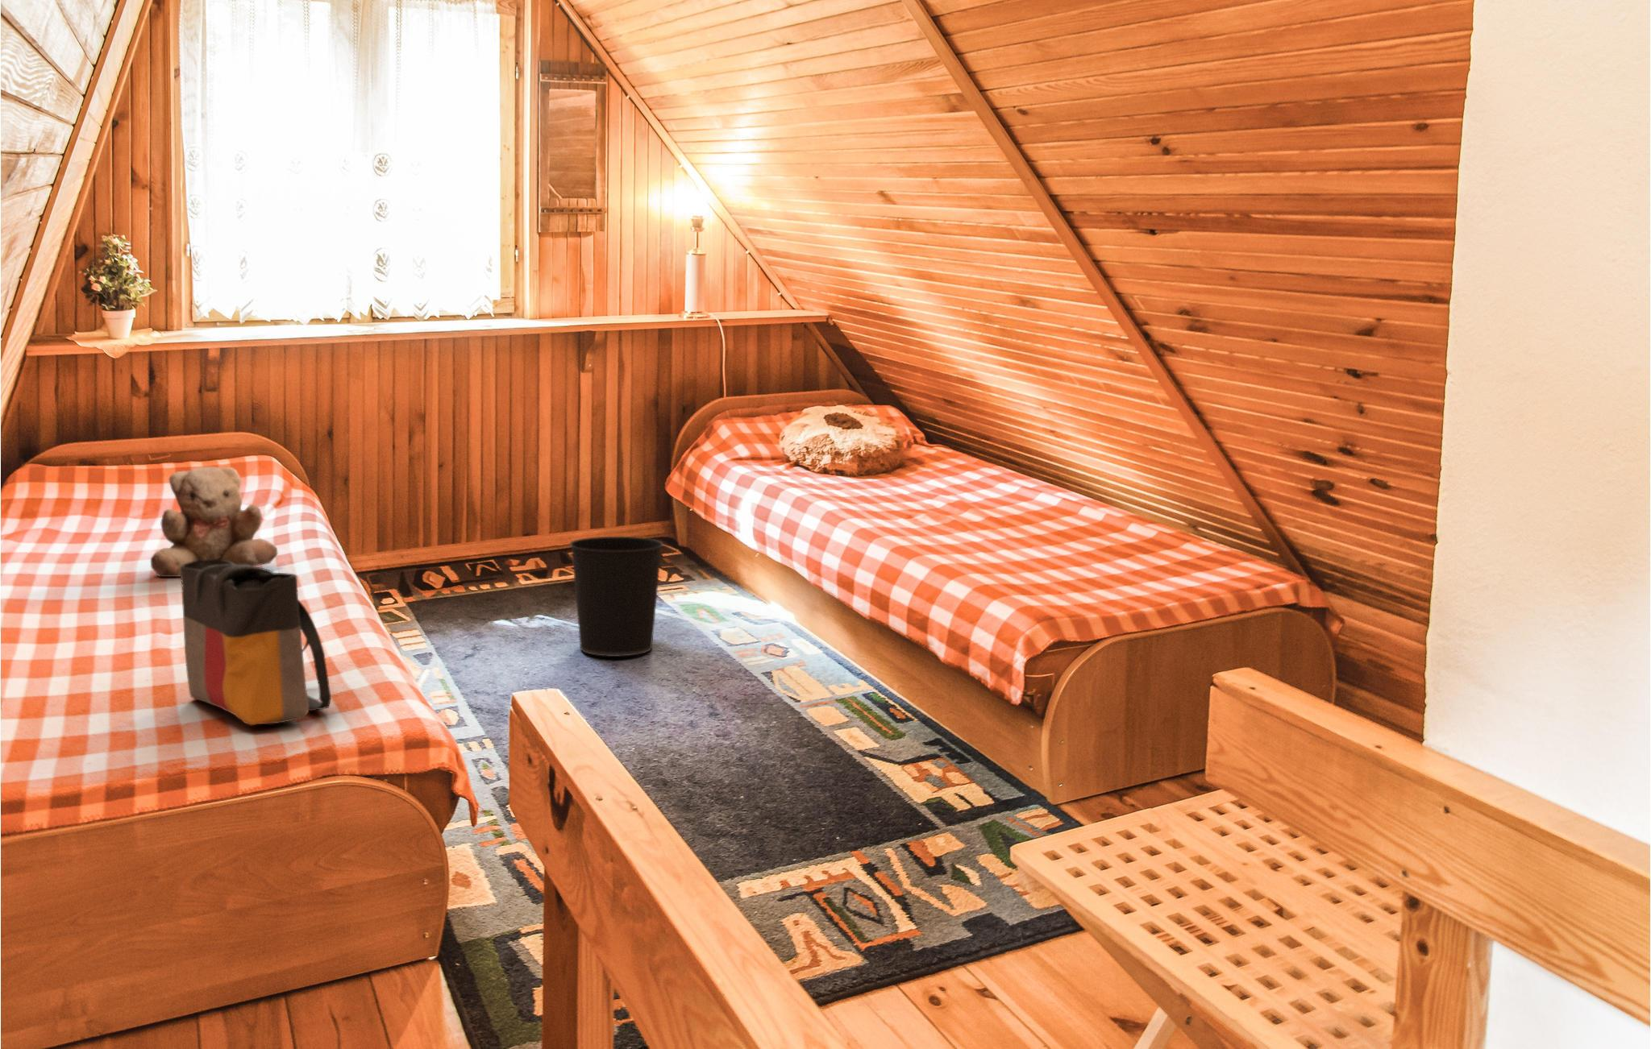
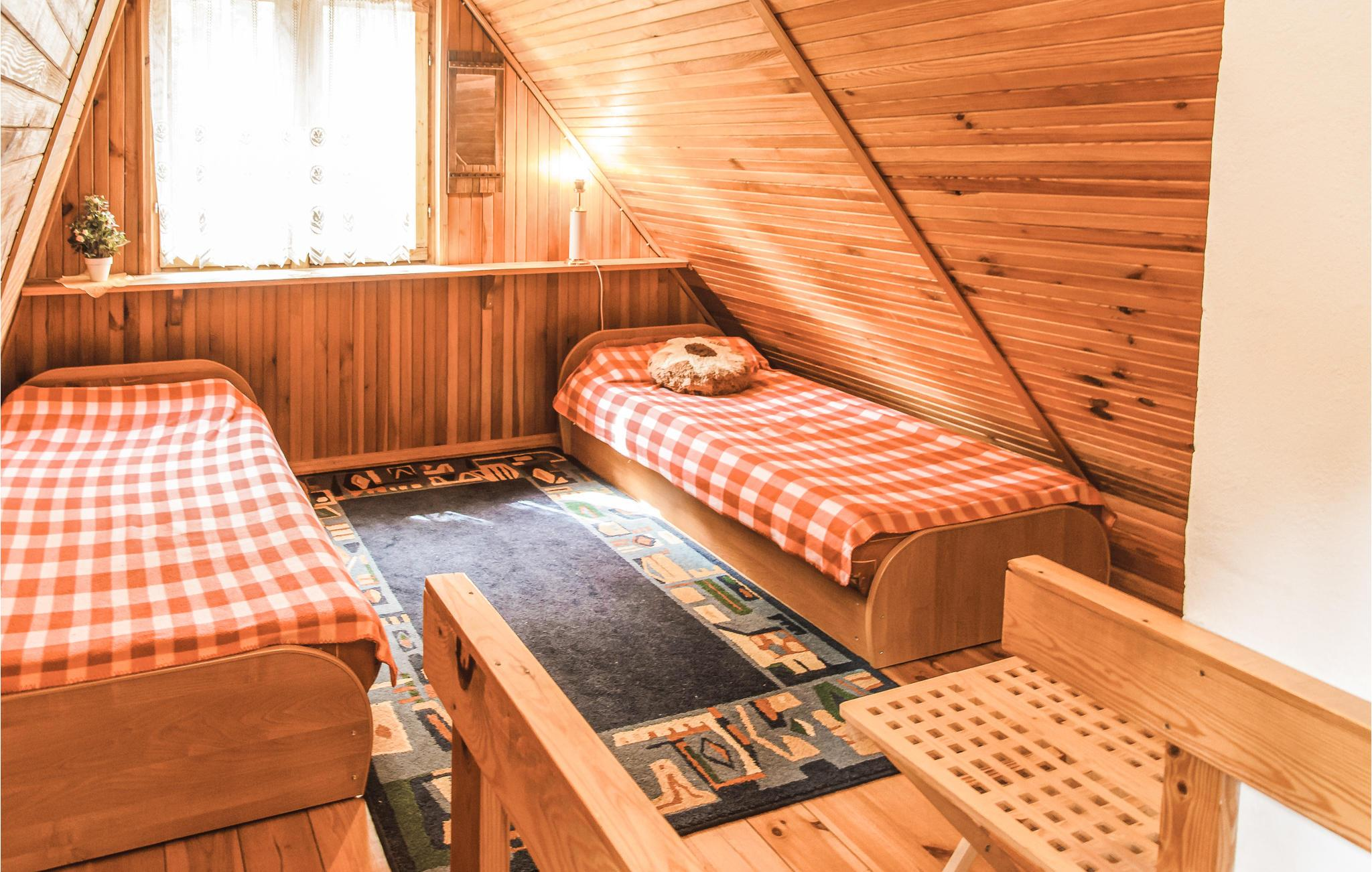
- teddy bear [150,466,279,577]
- tote bag [179,559,332,725]
- wastebasket [568,535,664,658]
